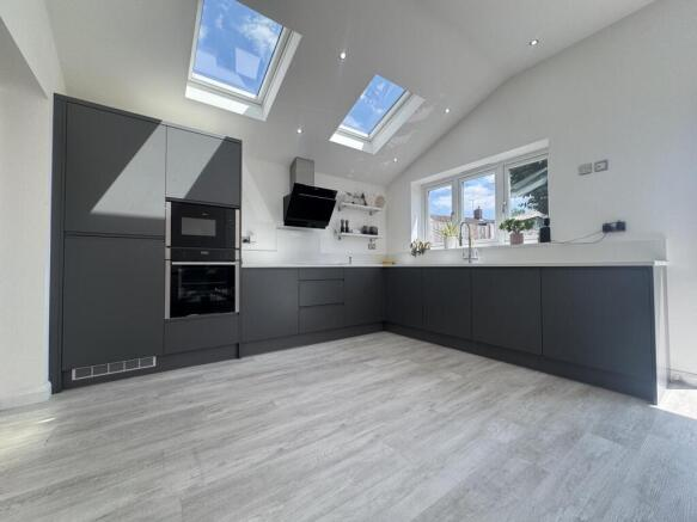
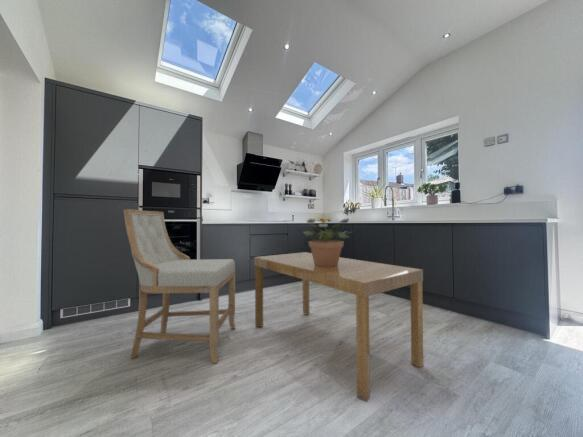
+ bar stool [122,208,237,364]
+ potted plant [302,217,352,267]
+ dining table [253,251,424,403]
